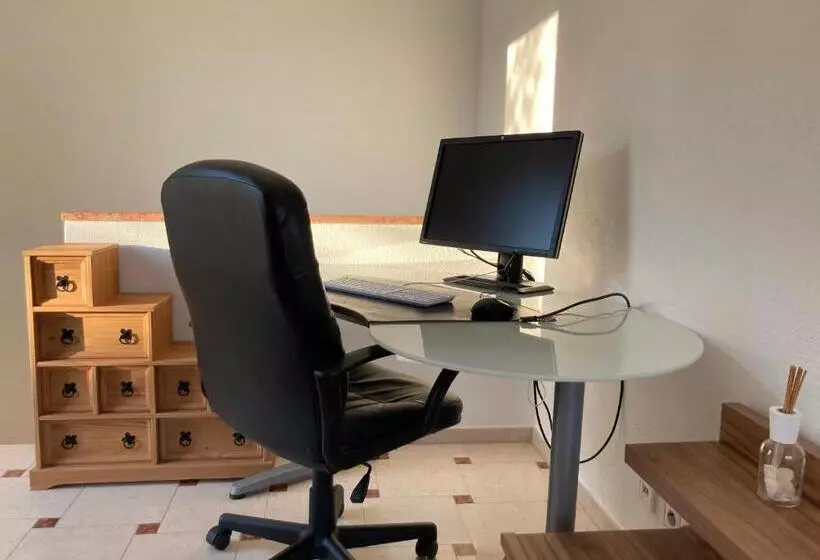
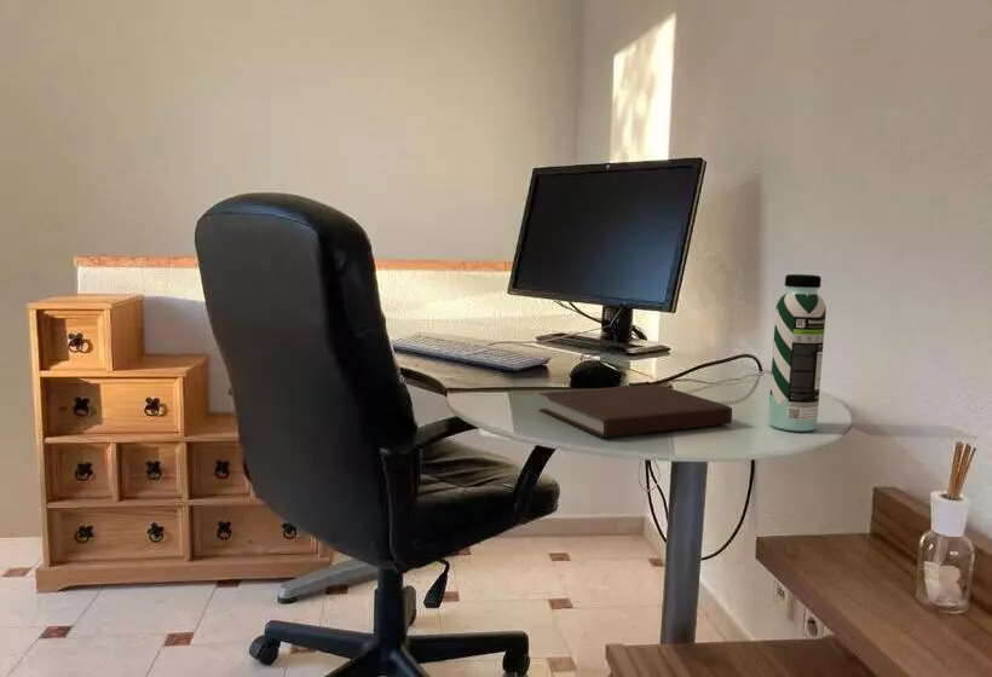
+ notebook [538,383,733,438]
+ water bottle [767,273,827,433]
